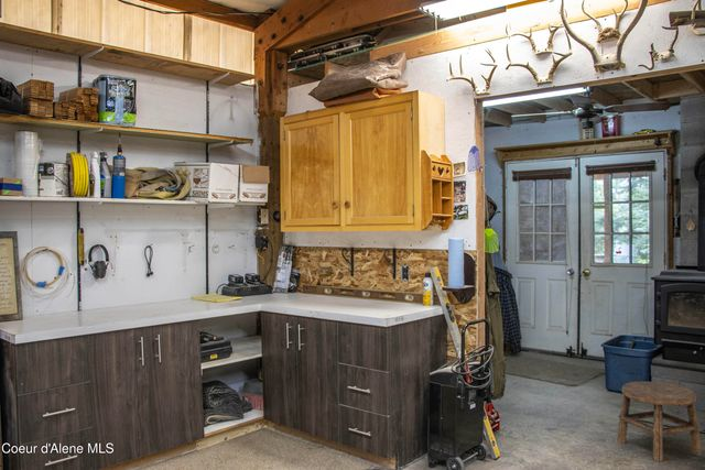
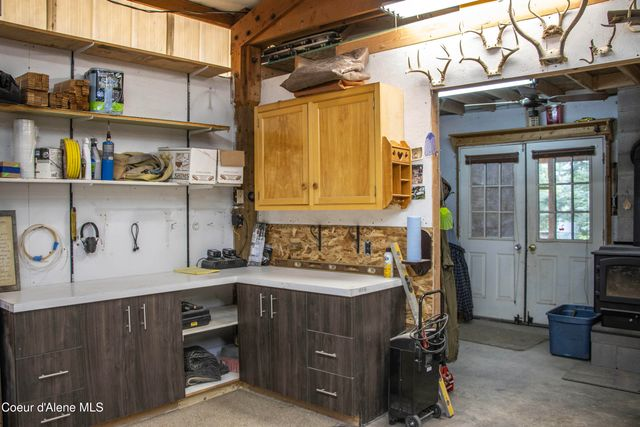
- stool [616,381,703,462]
